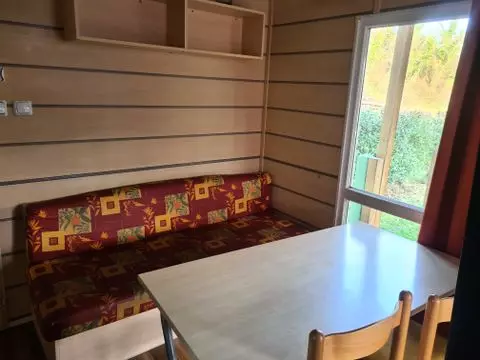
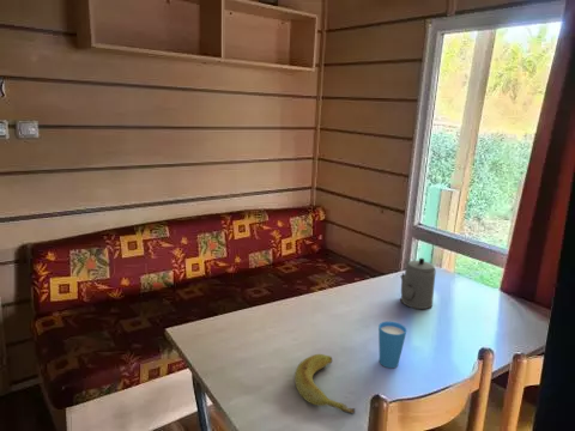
+ teapot [400,257,436,310]
+ cup [377,321,407,369]
+ banana [293,353,356,415]
